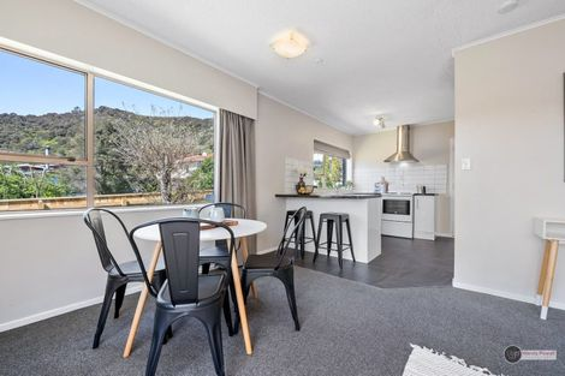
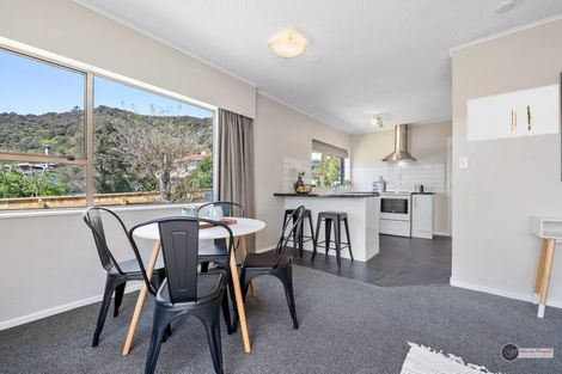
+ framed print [466,84,560,142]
